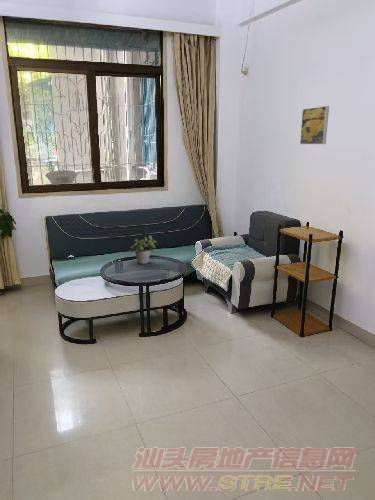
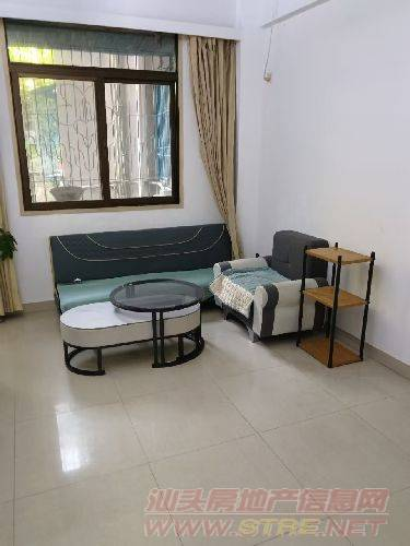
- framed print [299,105,330,145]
- potted plant [129,234,157,265]
